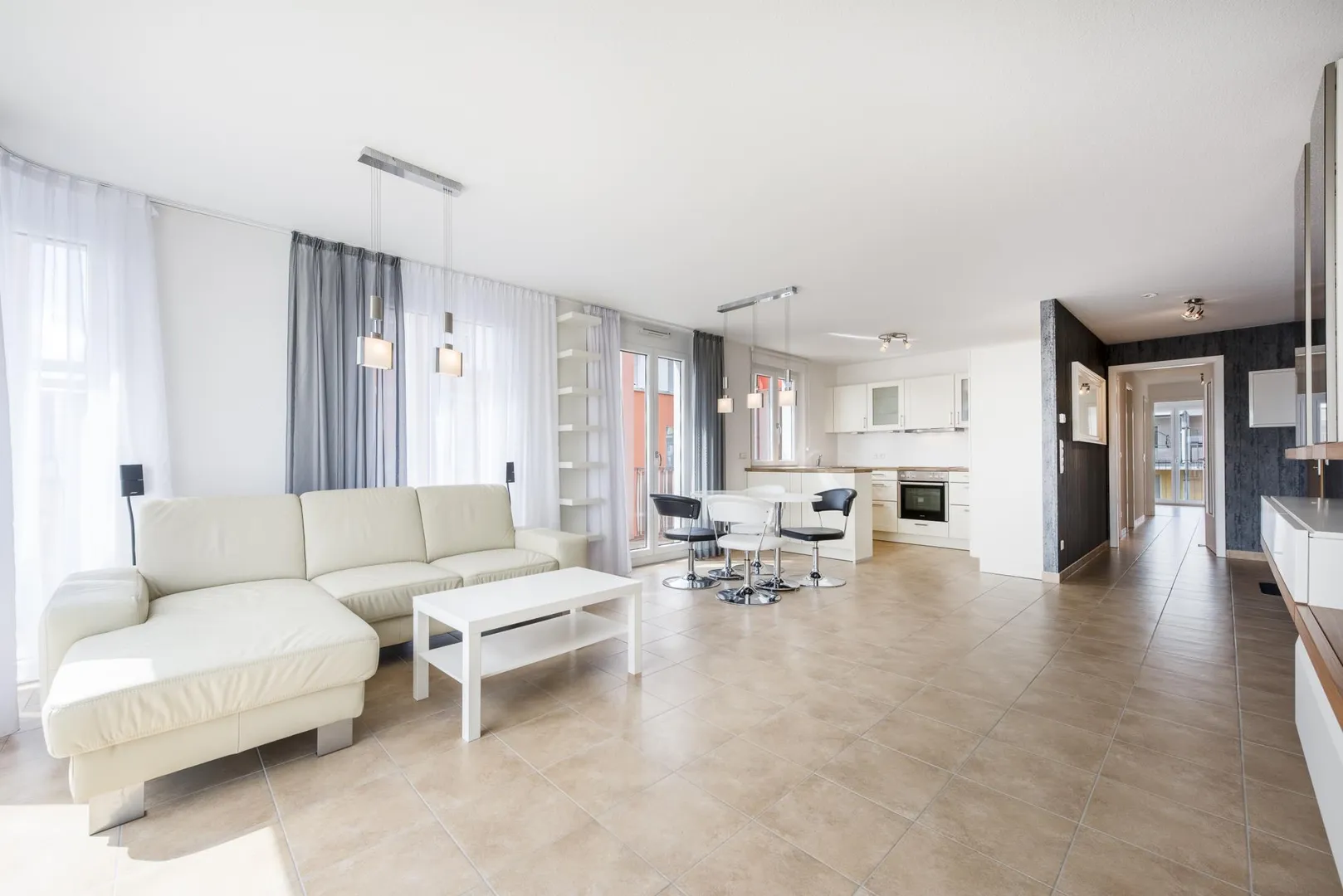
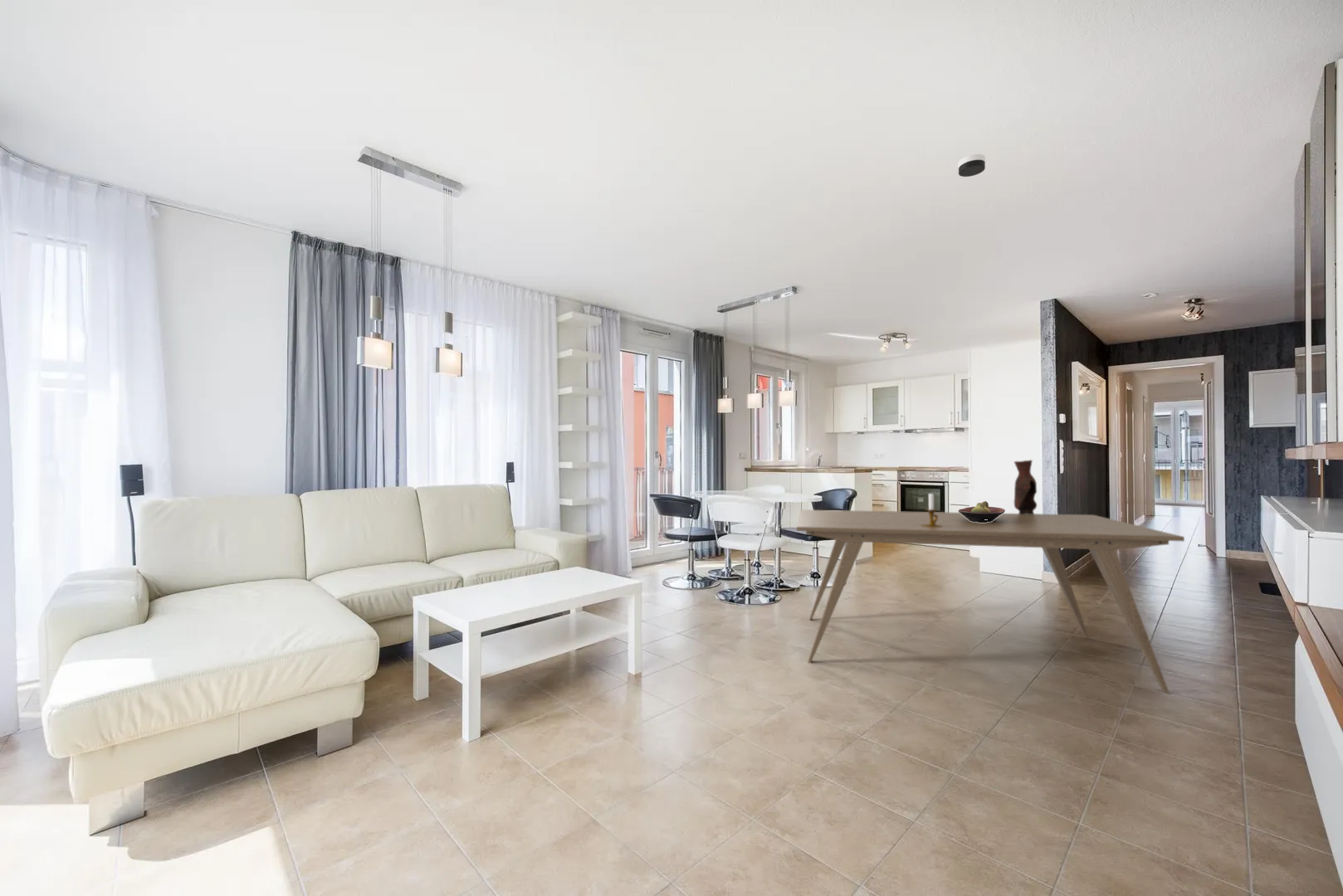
+ dining table [796,509,1185,694]
+ candlestick [921,493,942,527]
+ vase [1013,459,1038,514]
+ fruit bowl [957,500,1006,523]
+ smoke detector [958,153,986,178]
